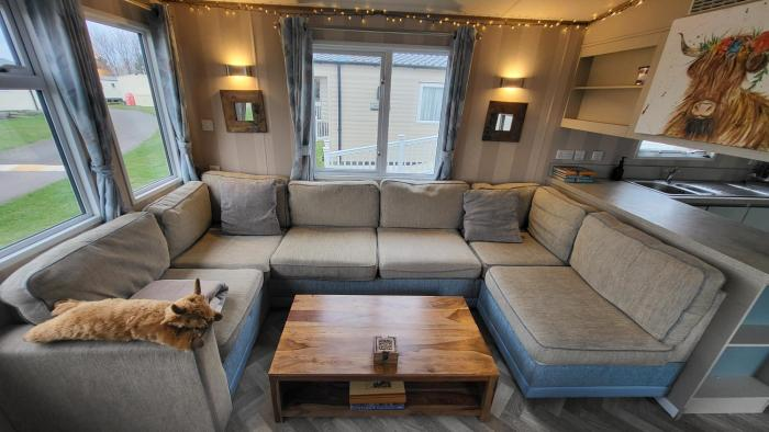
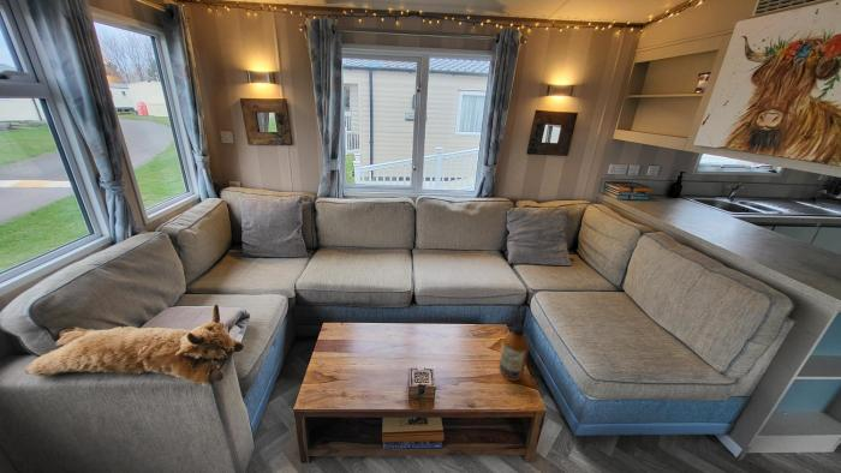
+ bottle [497,323,530,382]
